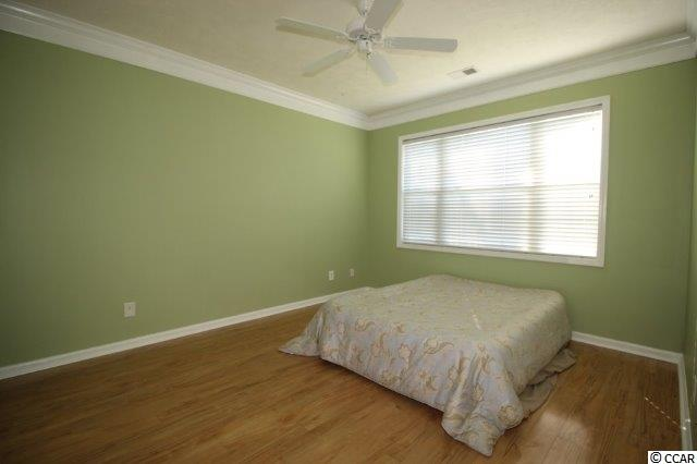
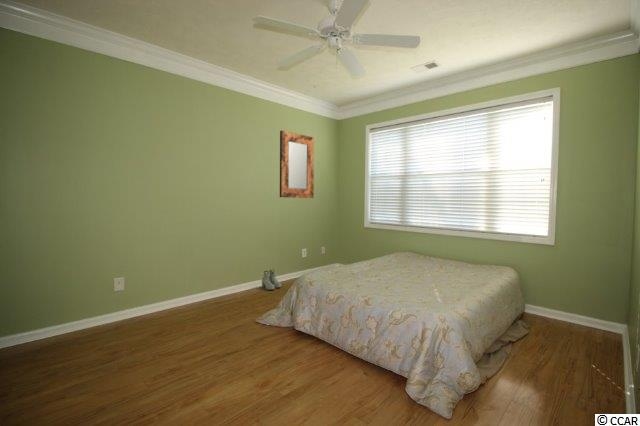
+ home mirror [279,130,315,199]
+ boots [261,269,282,291]
